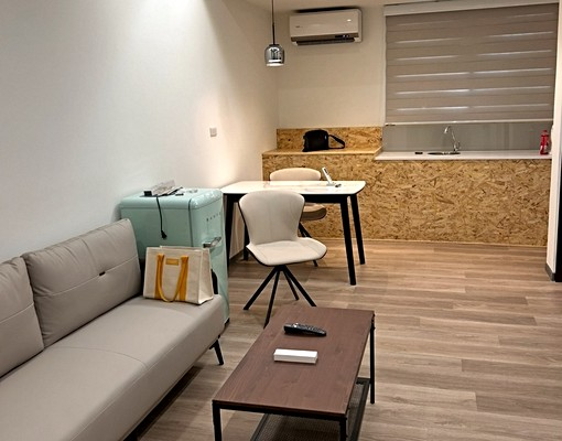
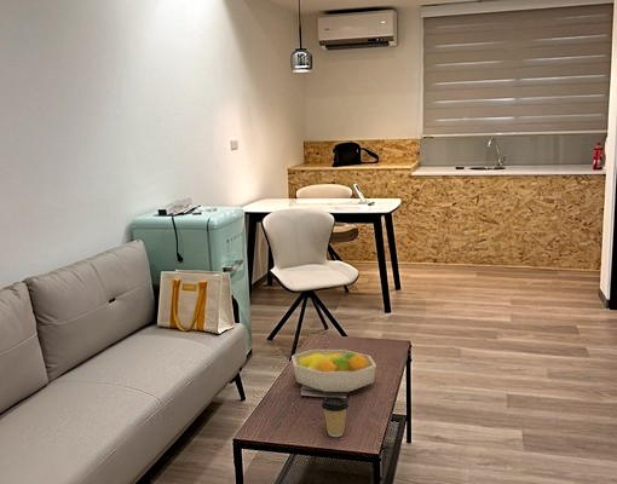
+ fruit bowl [290,348,377,393]
+ coffee cup [321,396,350,438]
